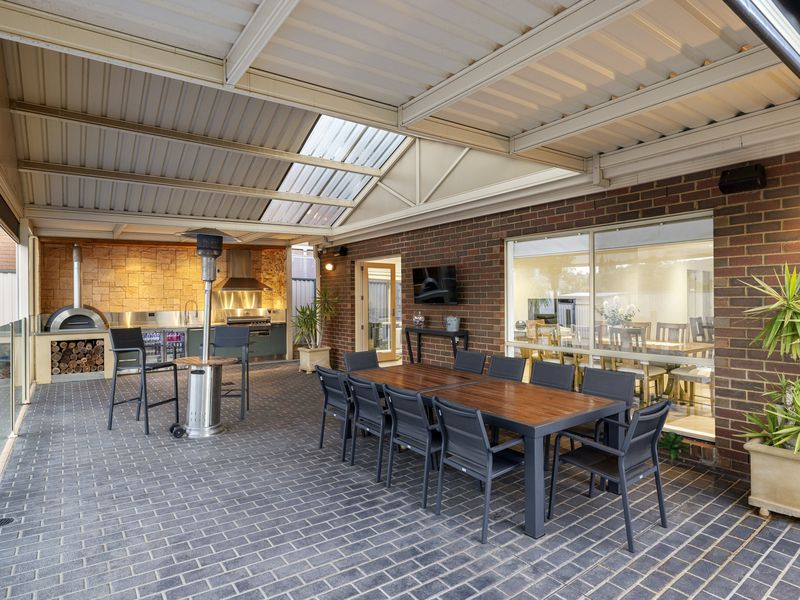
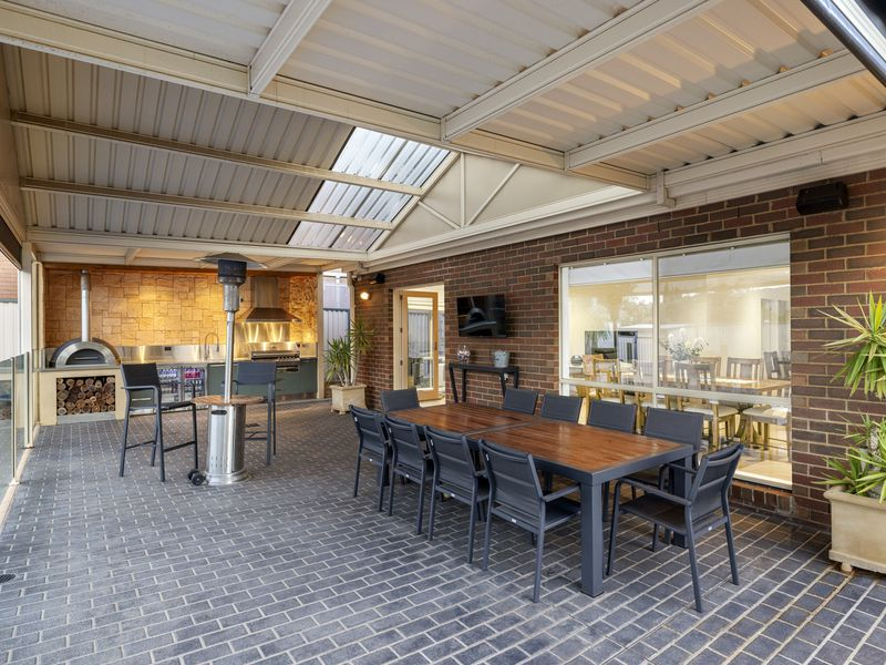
- decorative plant [657,431,693,467]
